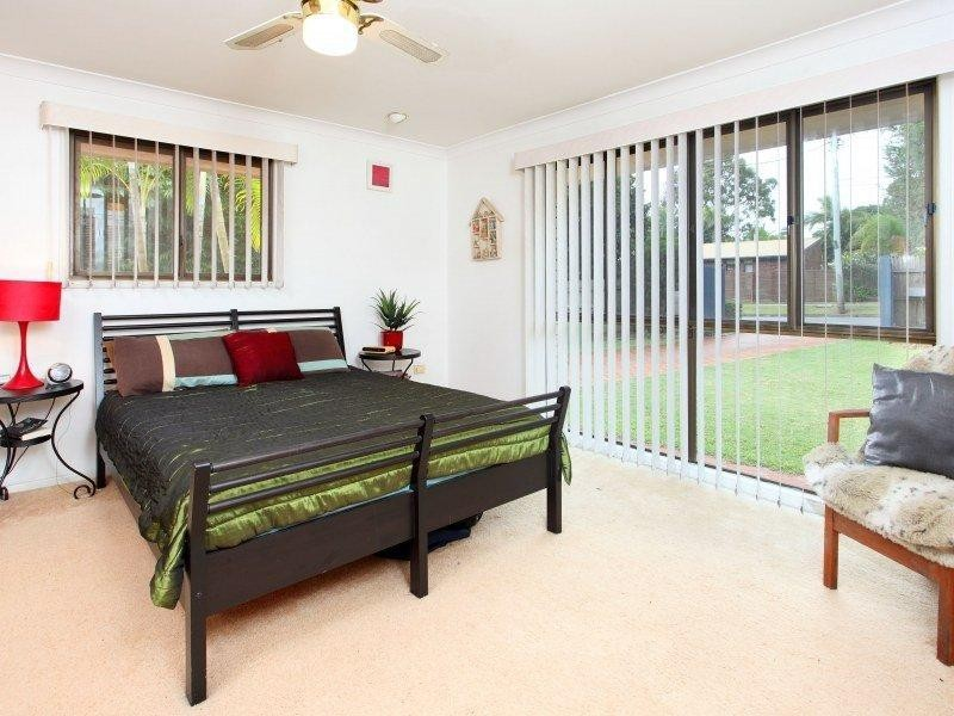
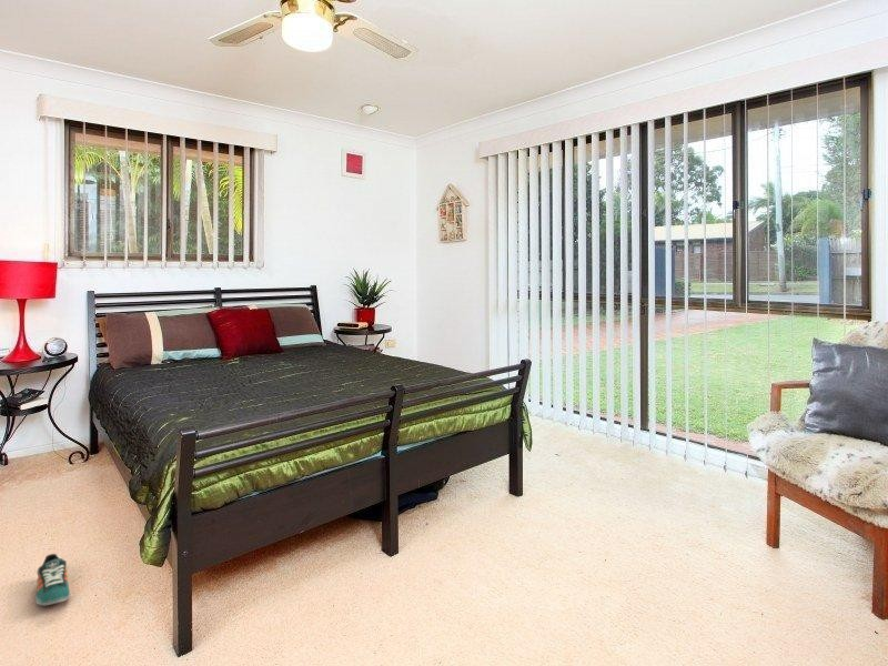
+ sneaker [34,553,71,606]
